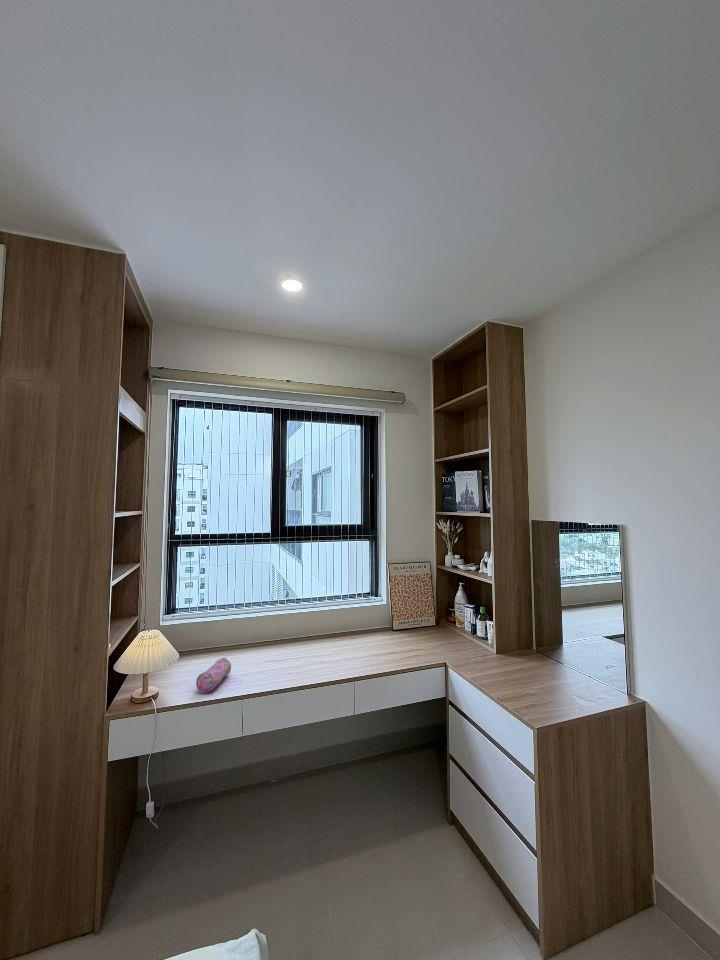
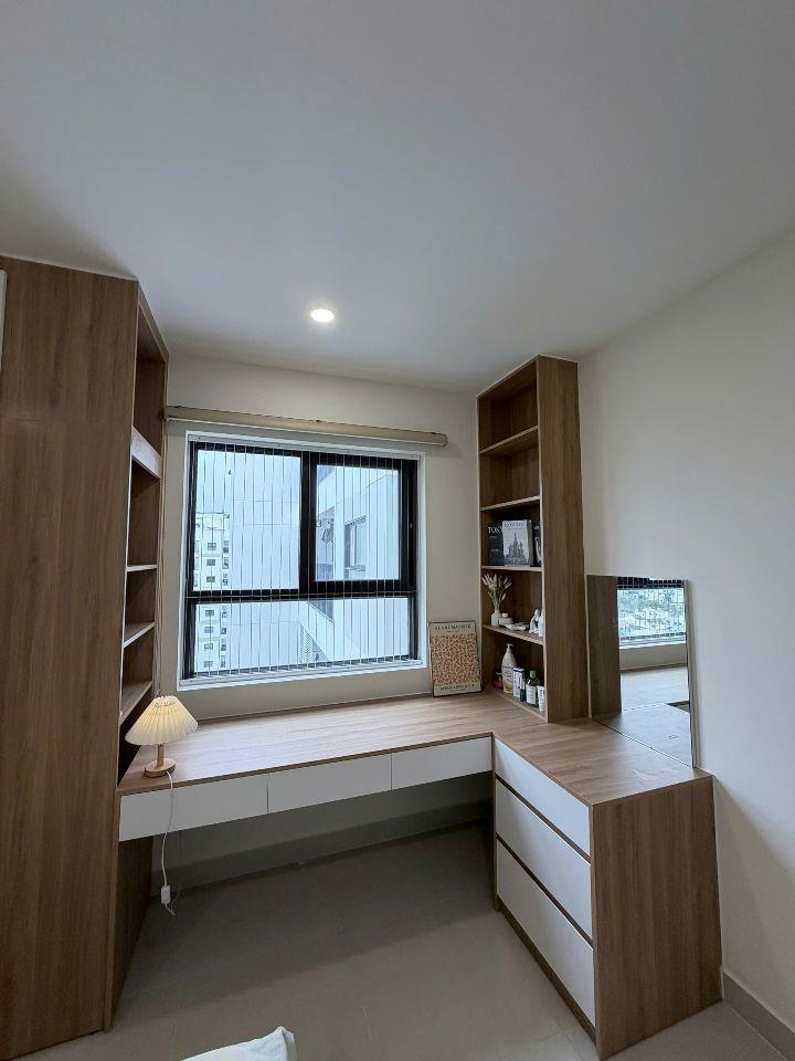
- pencil case [195,657,232,694]
